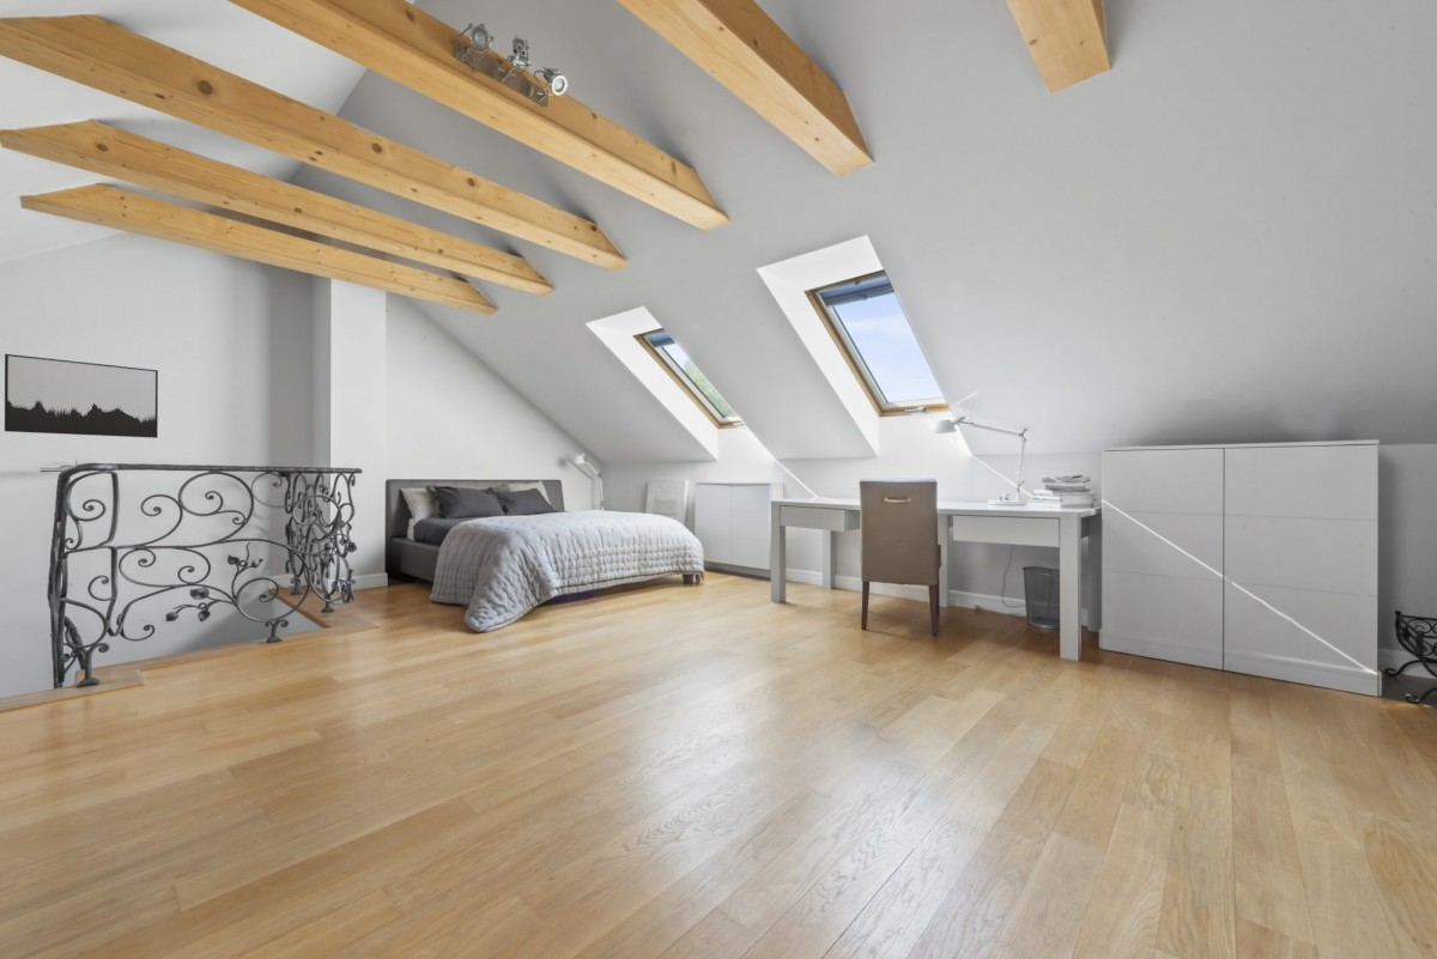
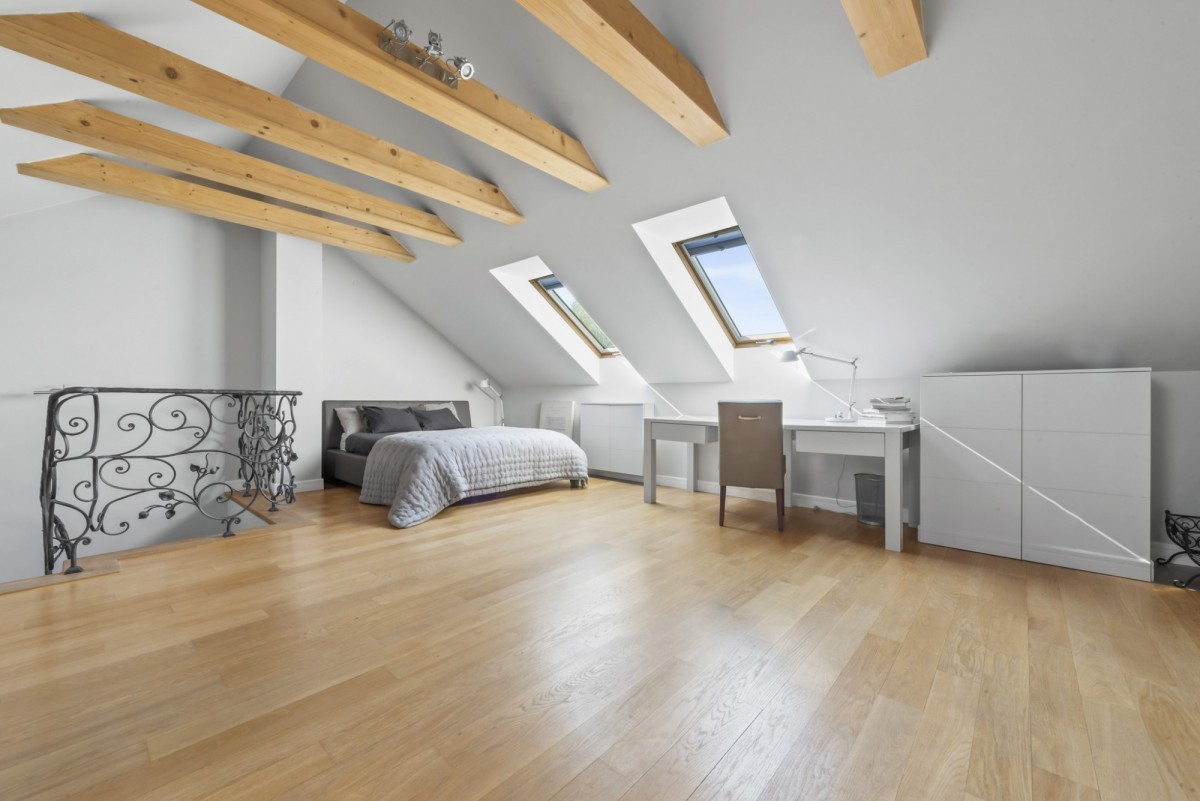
- wall art [4,353,159,439]
